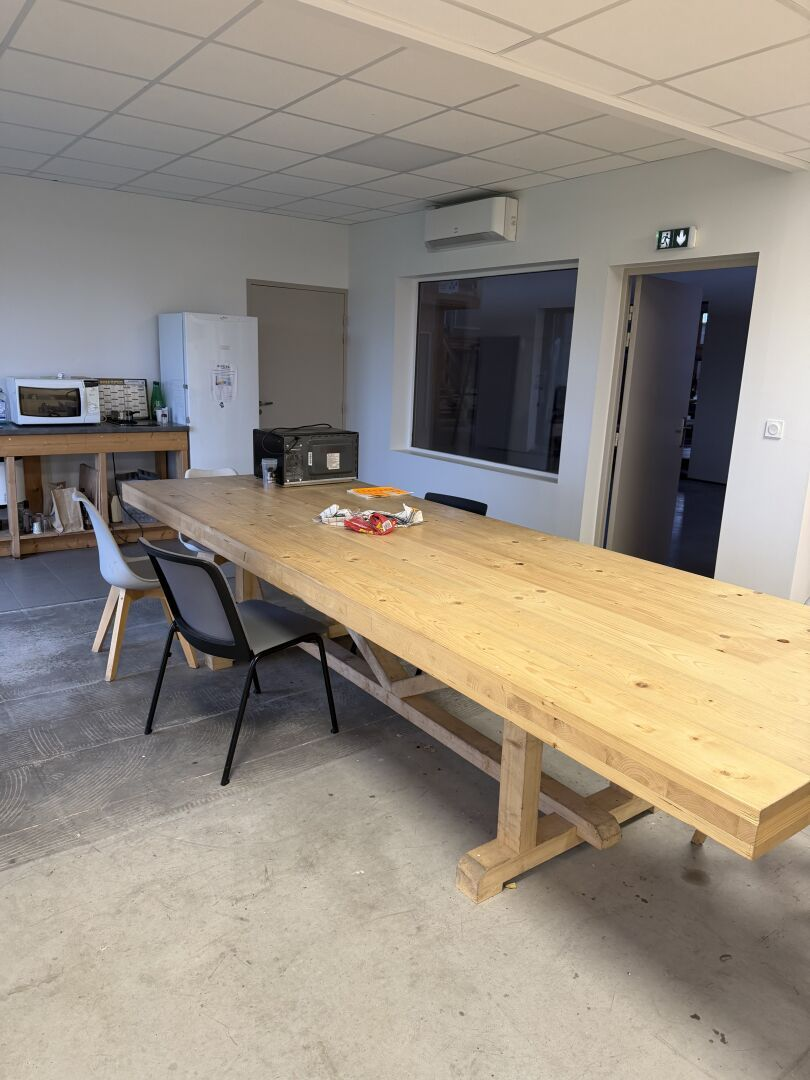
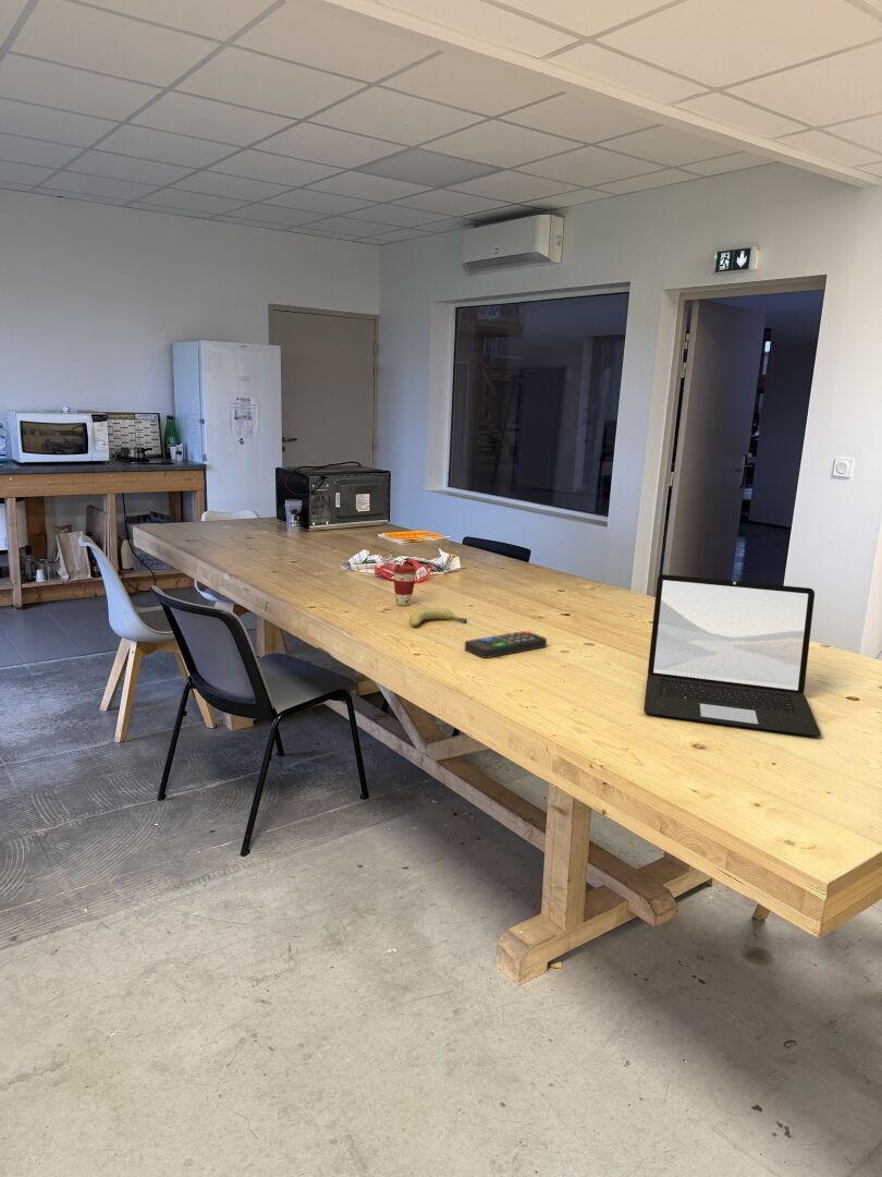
+ fruit [408,606,468,628]
+ remote control [464,630,548,659]
+ laptop [642,573,822,738]
+ coffee cup [392,565,417,606]
